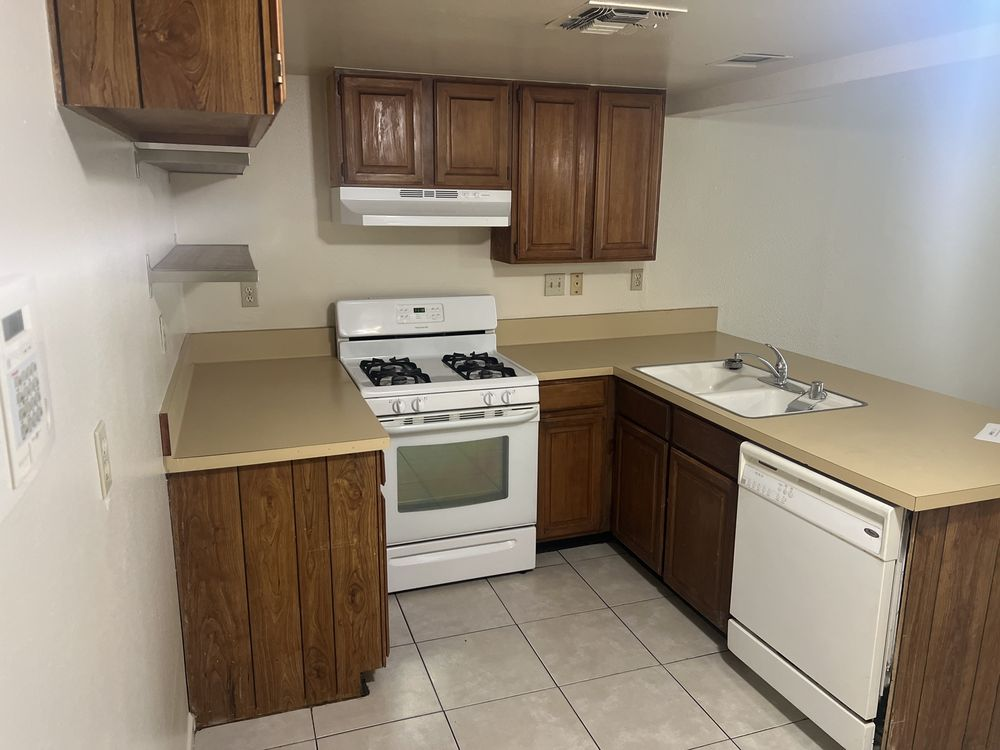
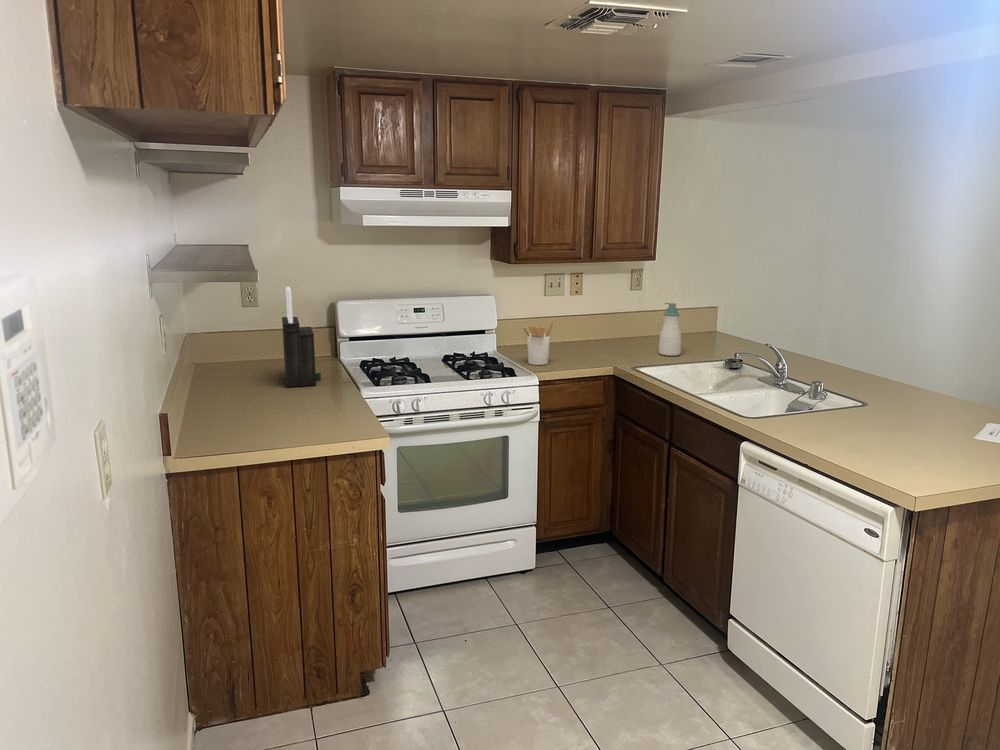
+ utensil holder [522,321,554,366]
+ soap bottle [658,302,682,357]
+ knife block [281,286,322,388]
